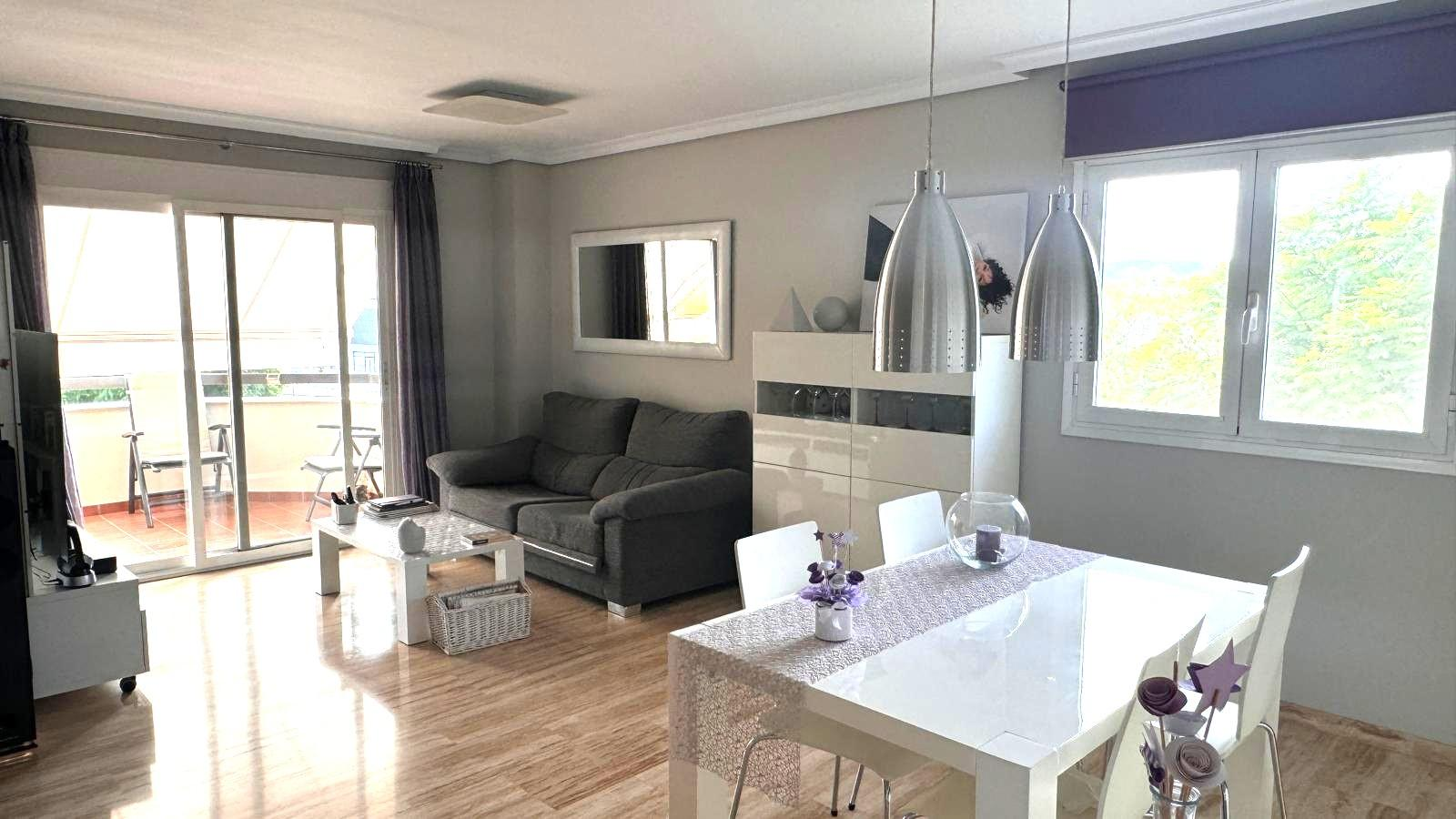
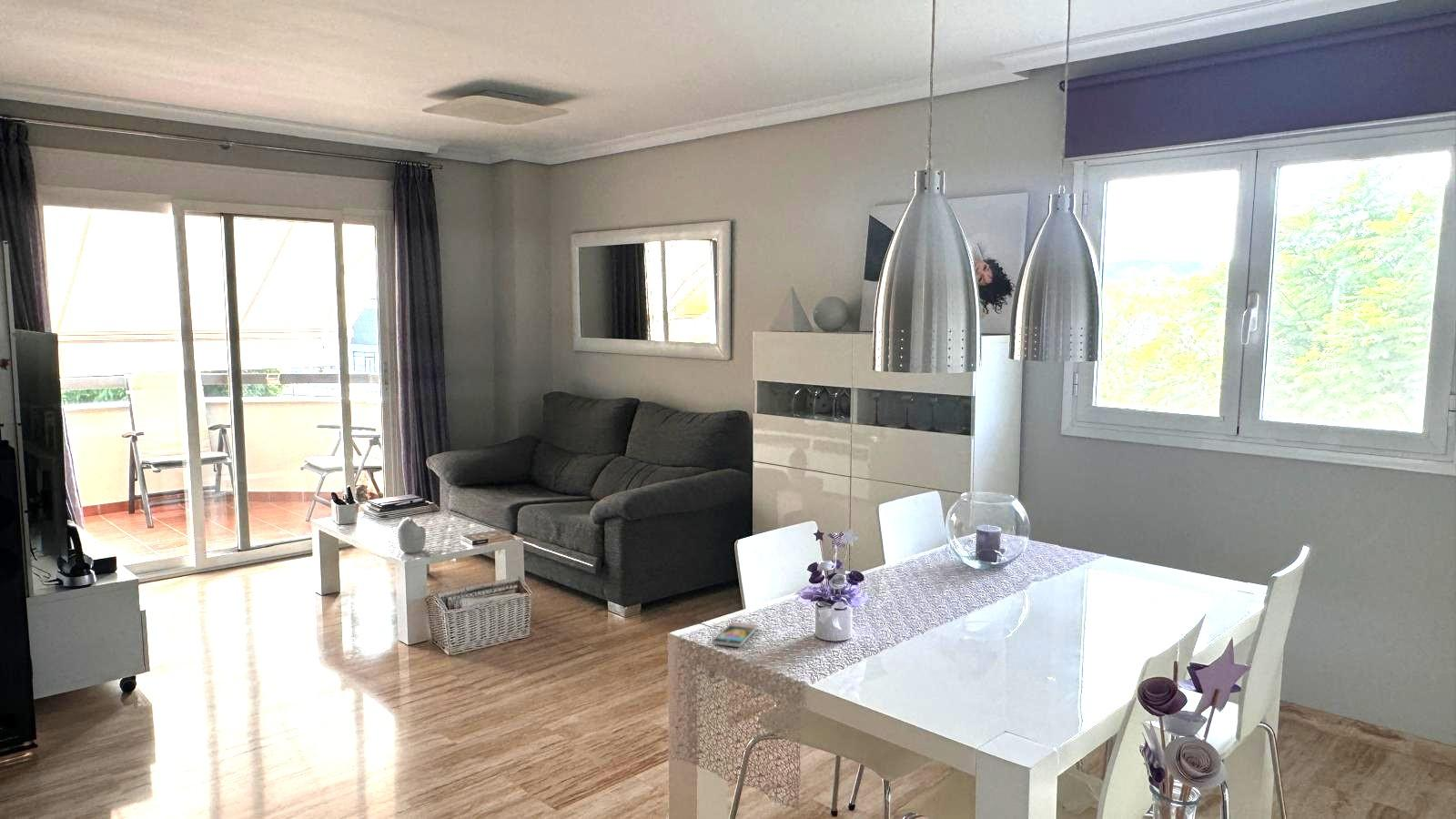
+ smartphone [712,621,759,648]
